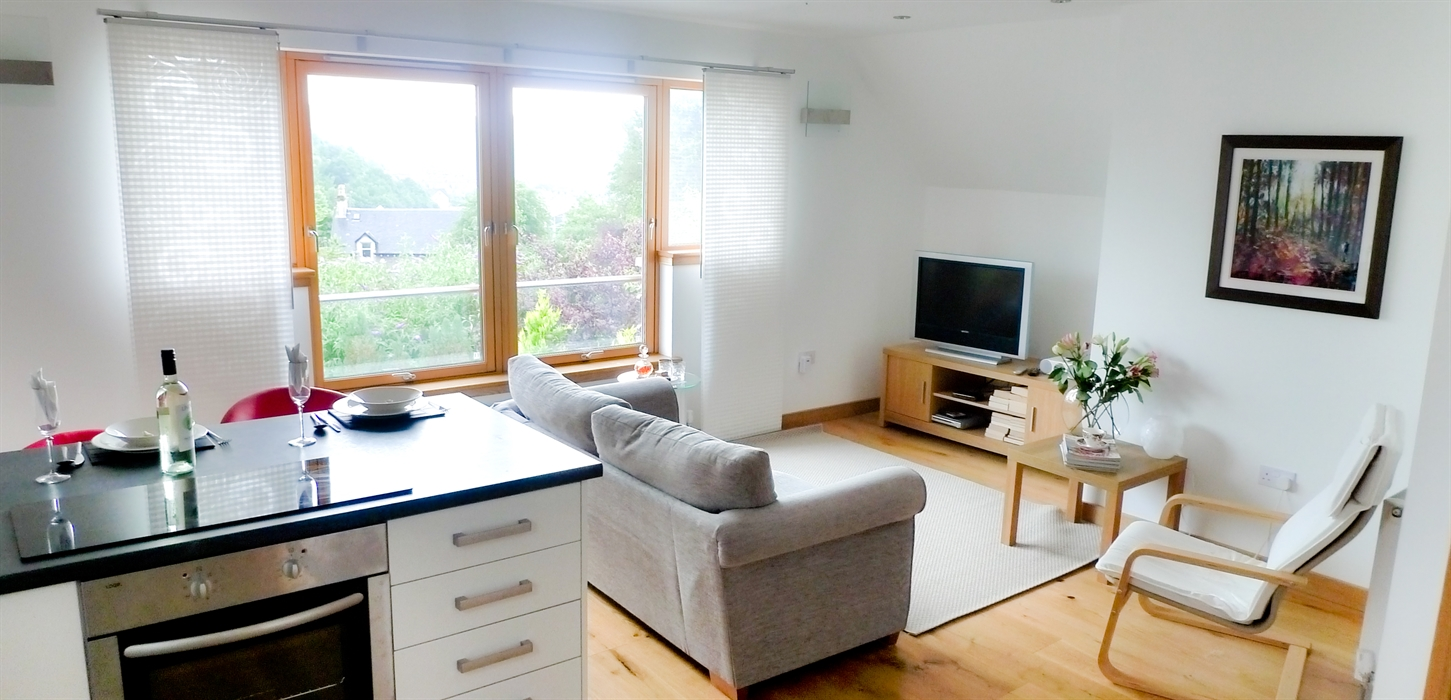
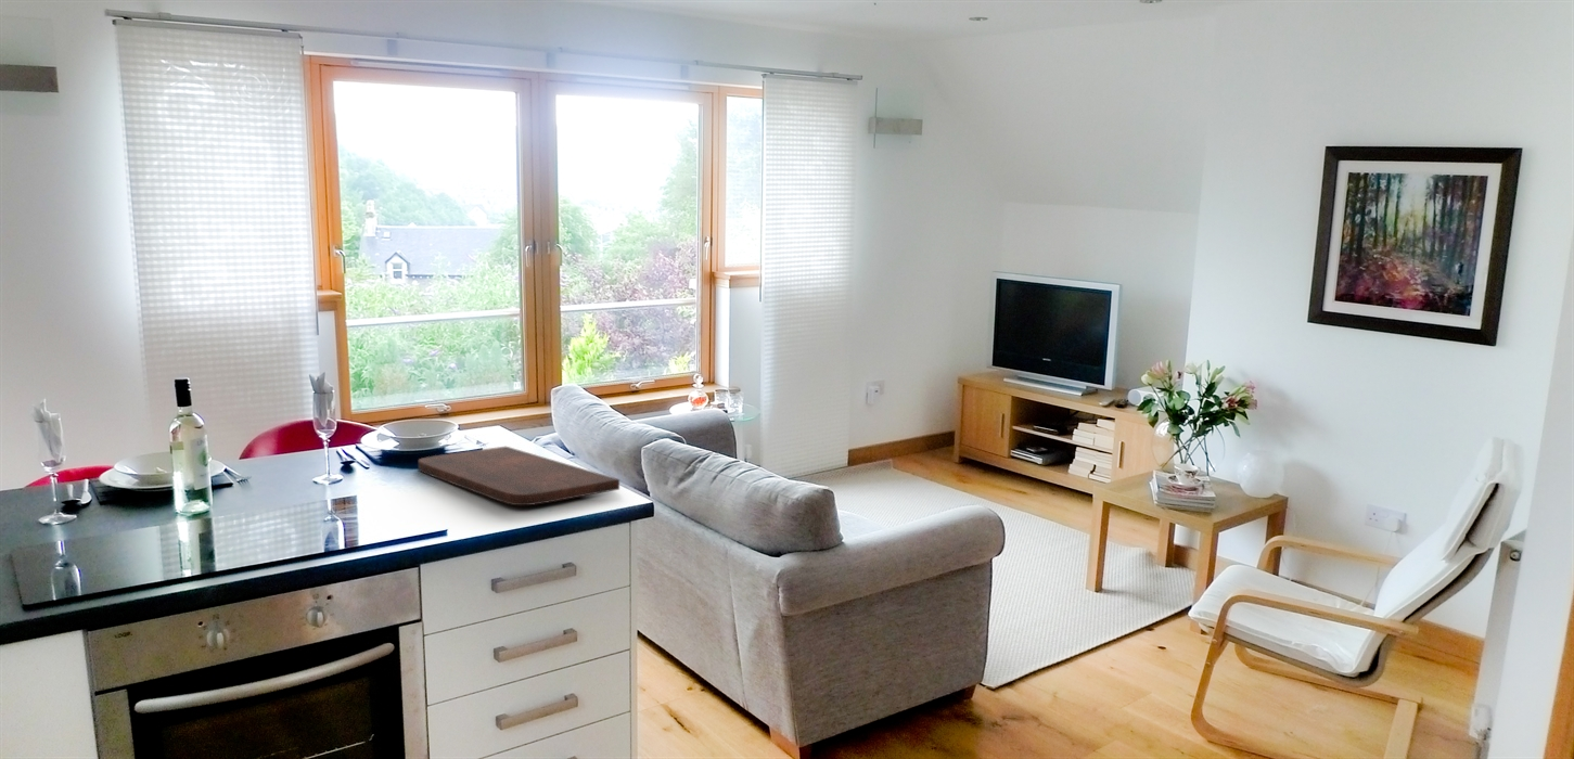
+ cutting board [418,446,620,506]
